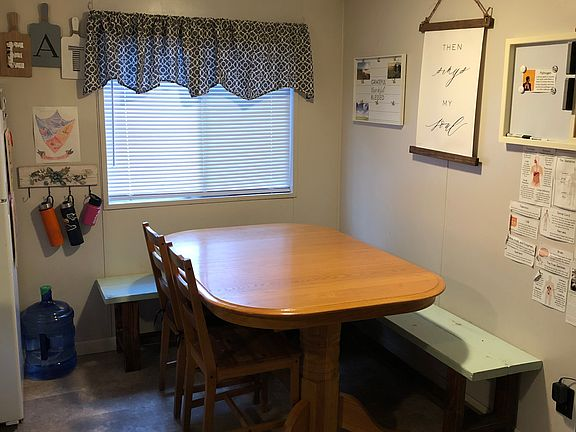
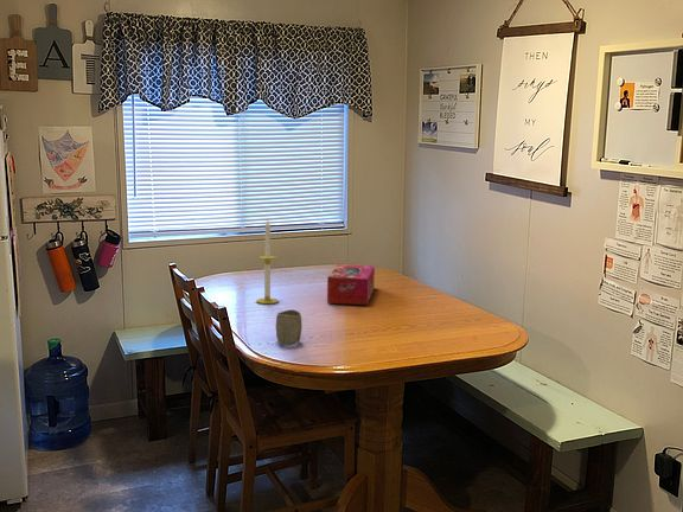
+ tissue box [326,263,376,306]
+ candle [255,219,280,305]
+ cup [275,308,304,347]
